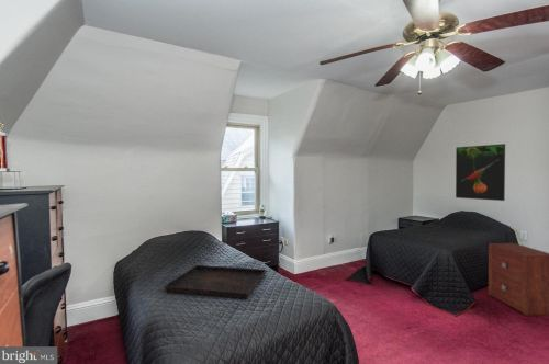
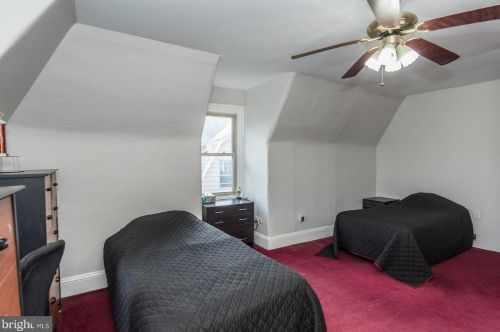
- serving tray [164,264,268,299]
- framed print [455,143,506,202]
- nightstand [488,242,549,317]
